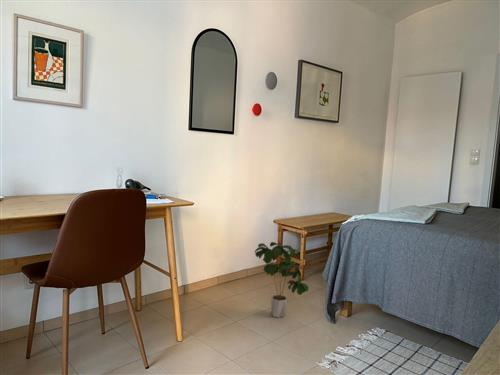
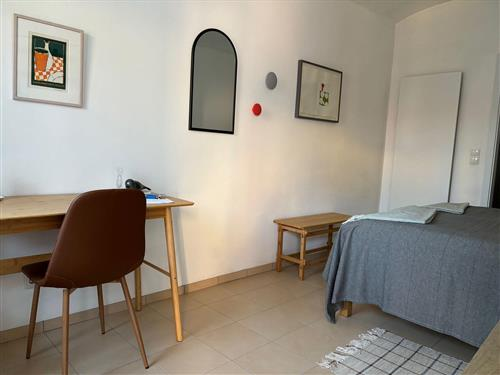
- potted plant [253,241,310,319]
